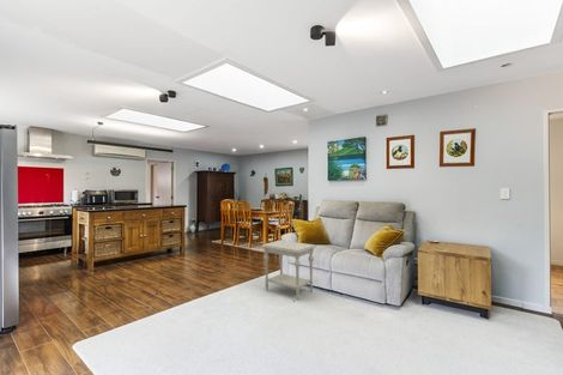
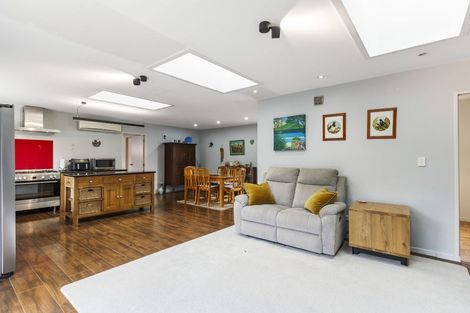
- side table [260,240,317,301]
